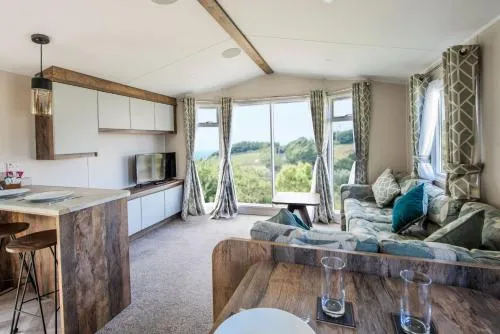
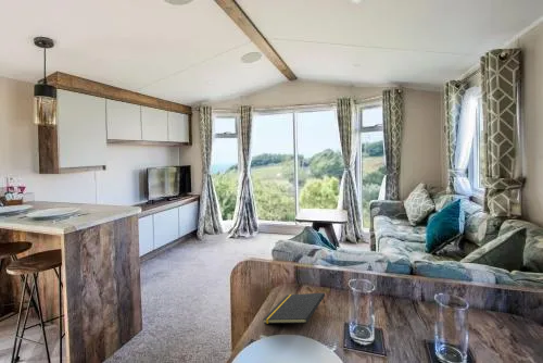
+ notepad [262,292,326,325]
